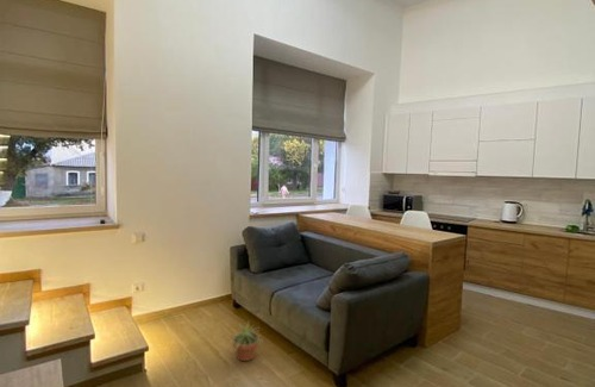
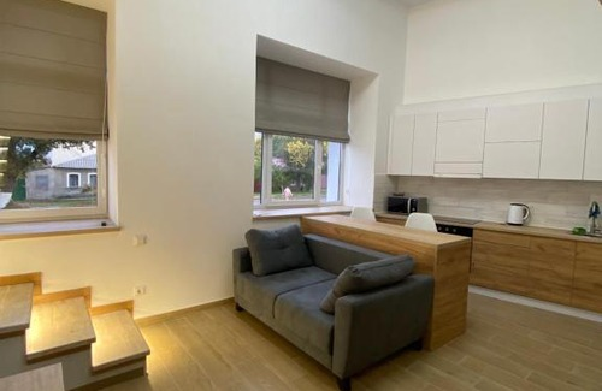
- potted plant [228,320,264,362]
